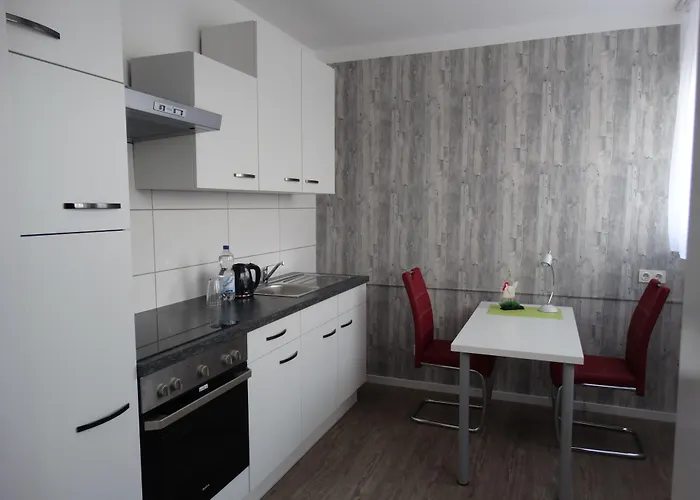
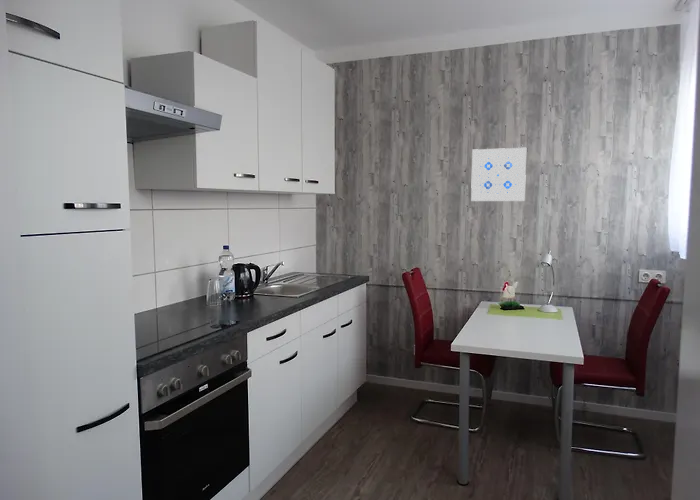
+ wall art [470,147,527,202]
